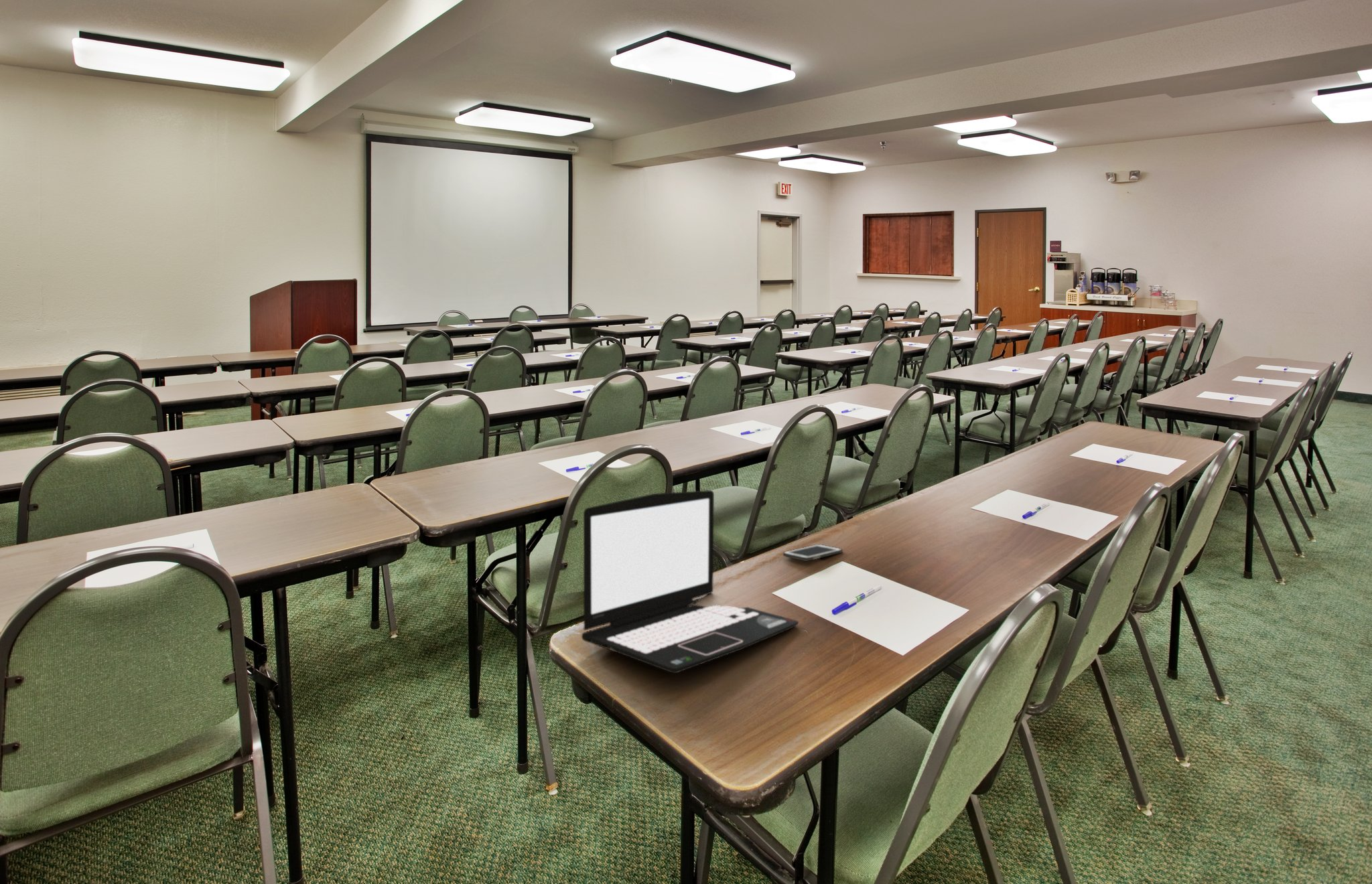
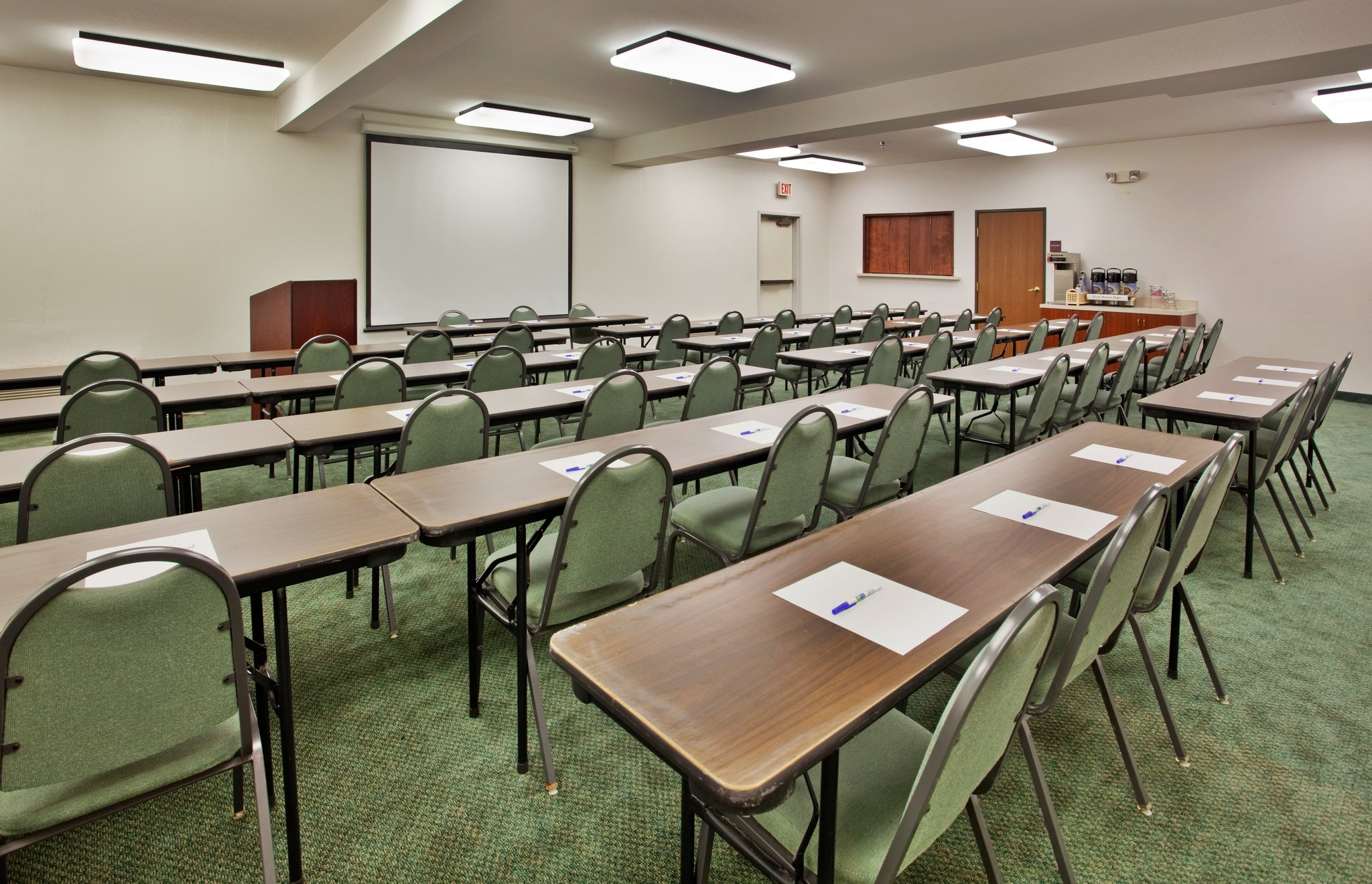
- laptop [581,490,799,674]
- cell phone [782,544,843,562]
